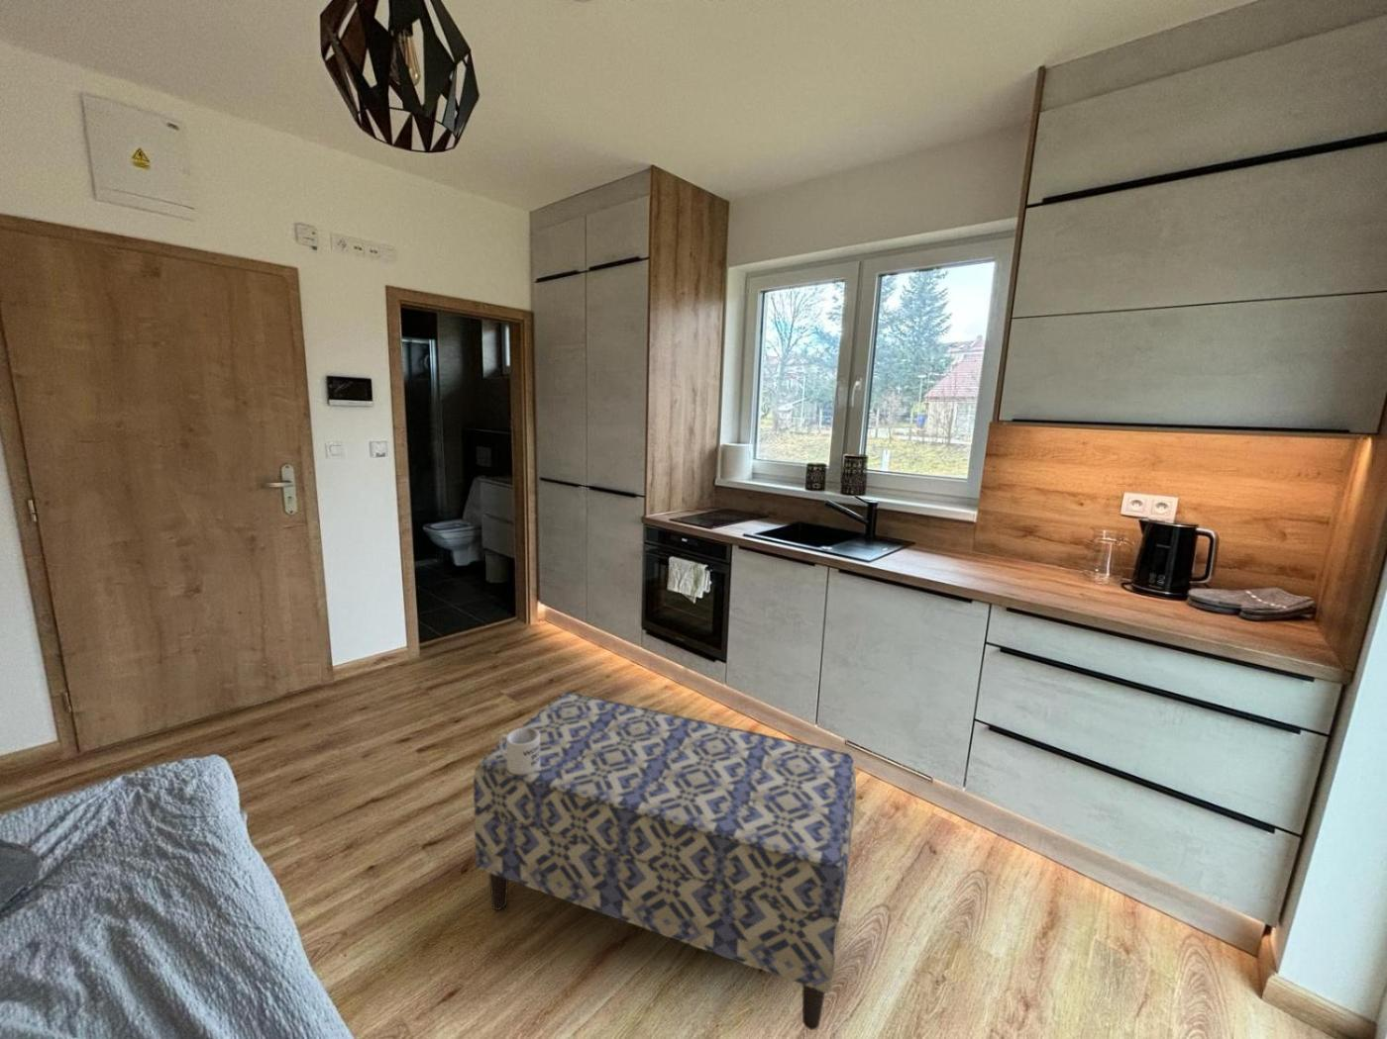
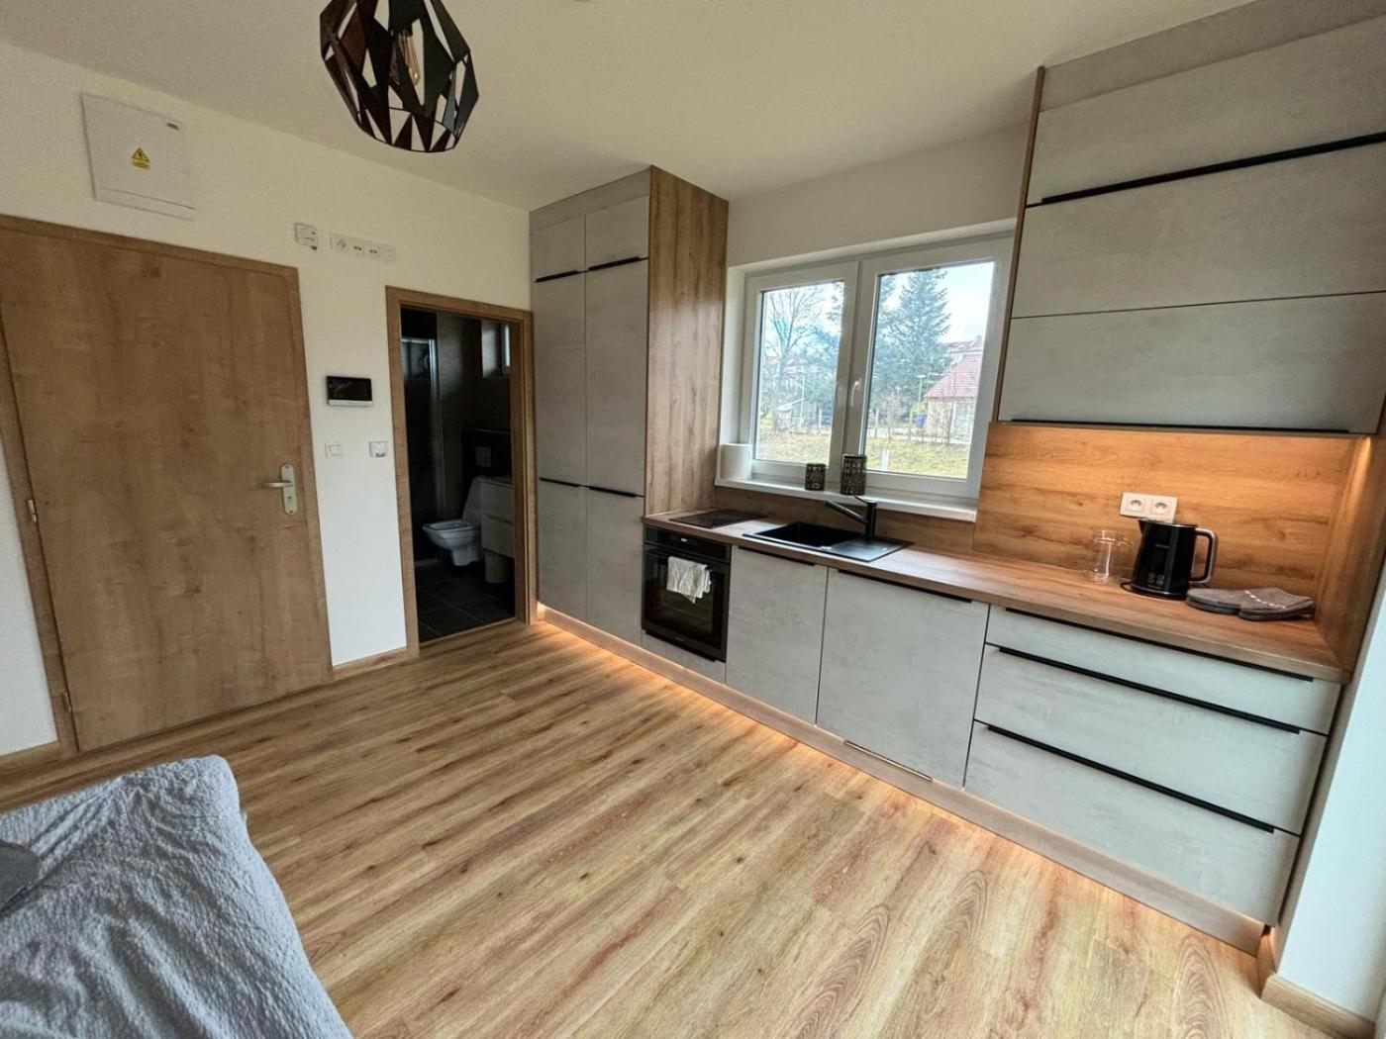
- bench [473,691,857,1031]
- mug [497,727,540,775]
